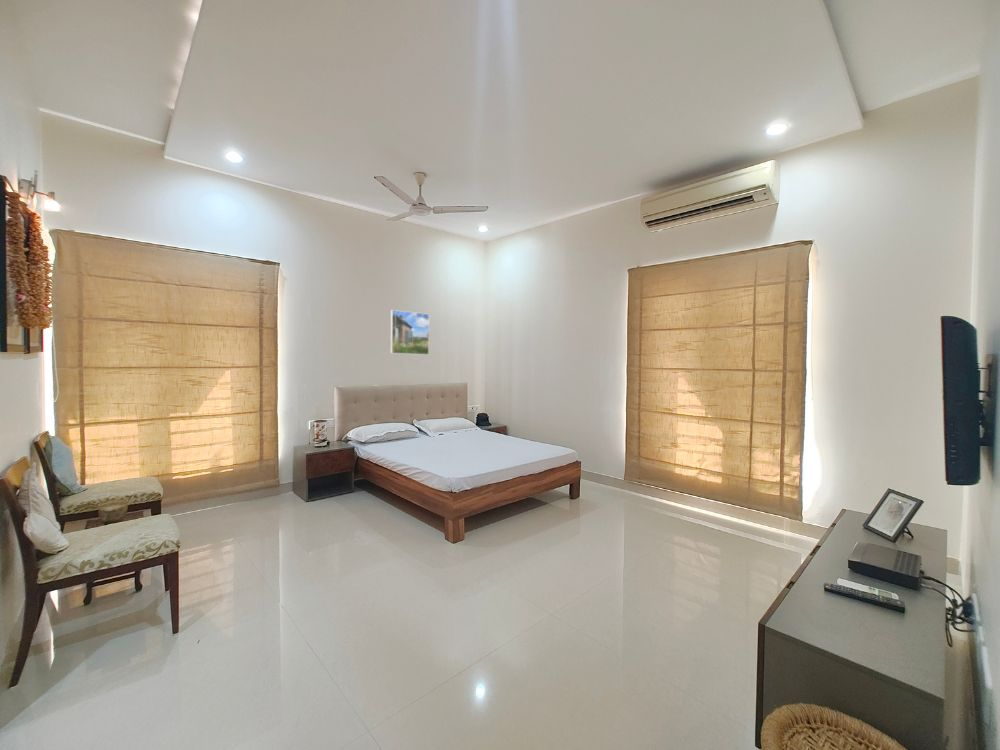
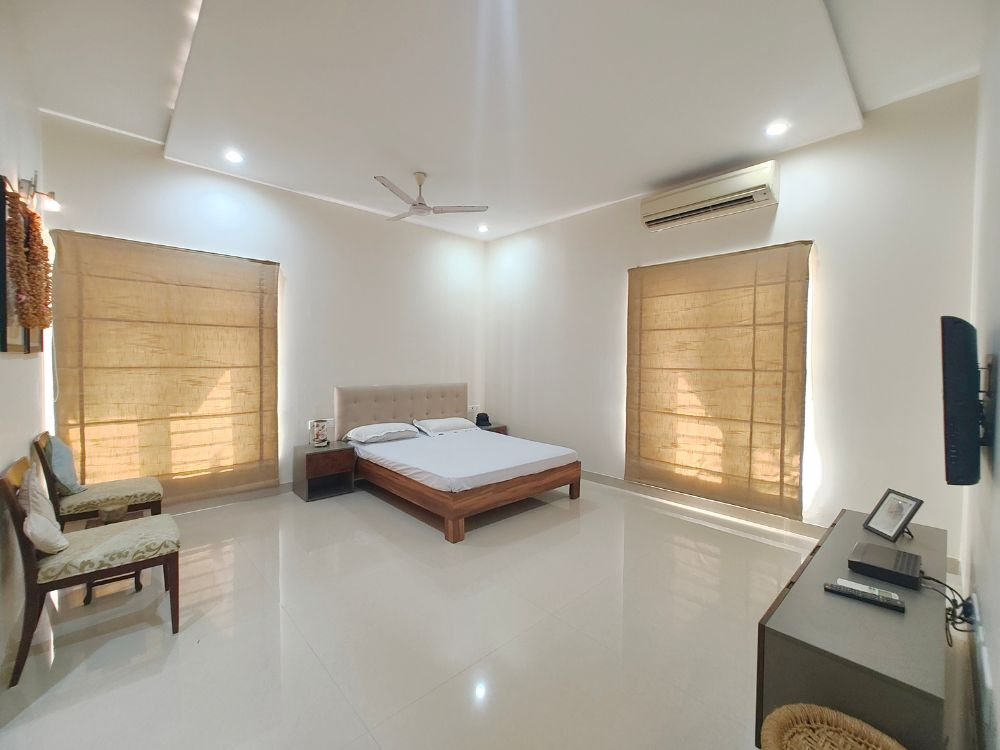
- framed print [390,309,430,356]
